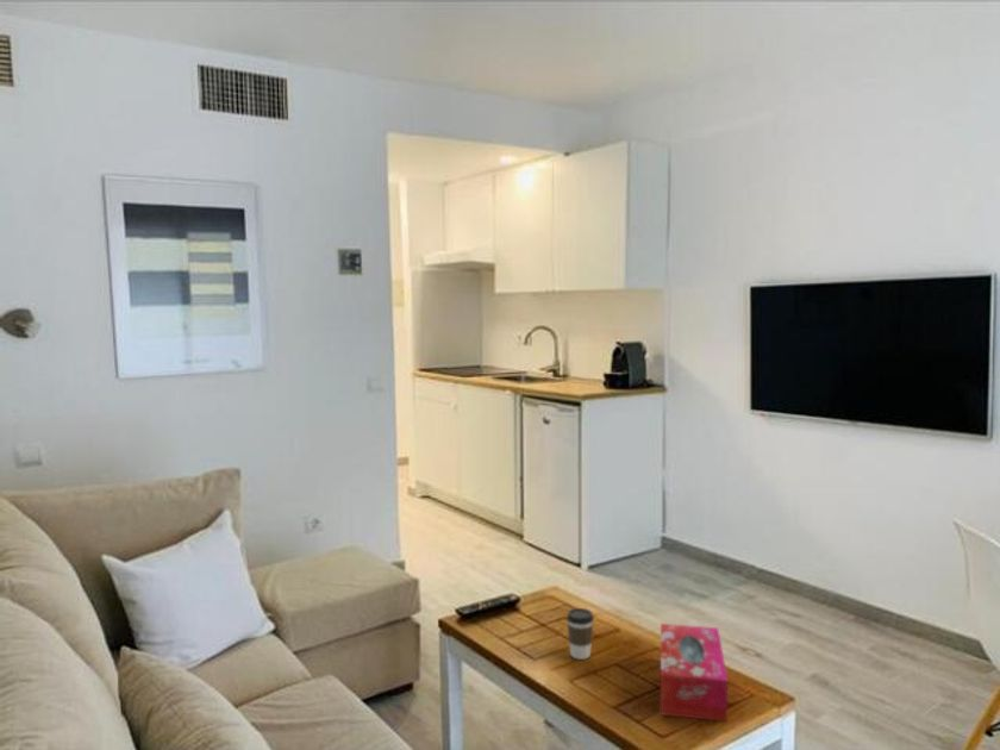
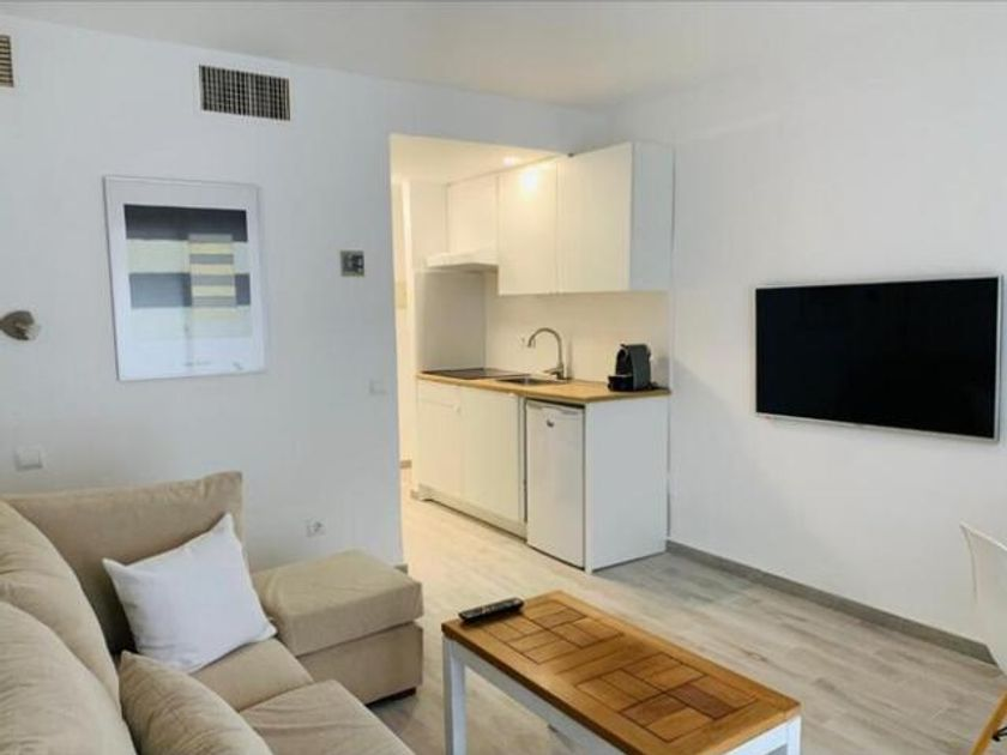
- coffee cup [565,607,595,661]
- tissue box [660,623,729,723]
